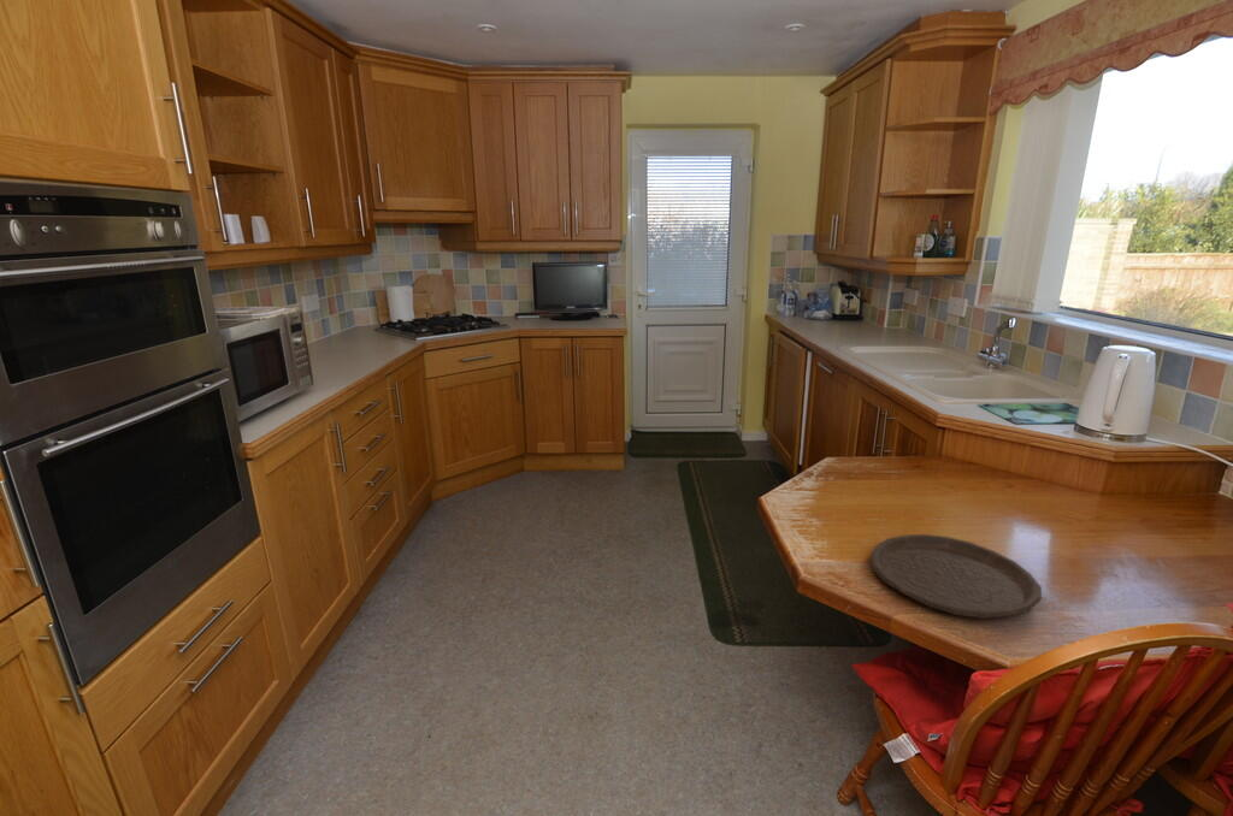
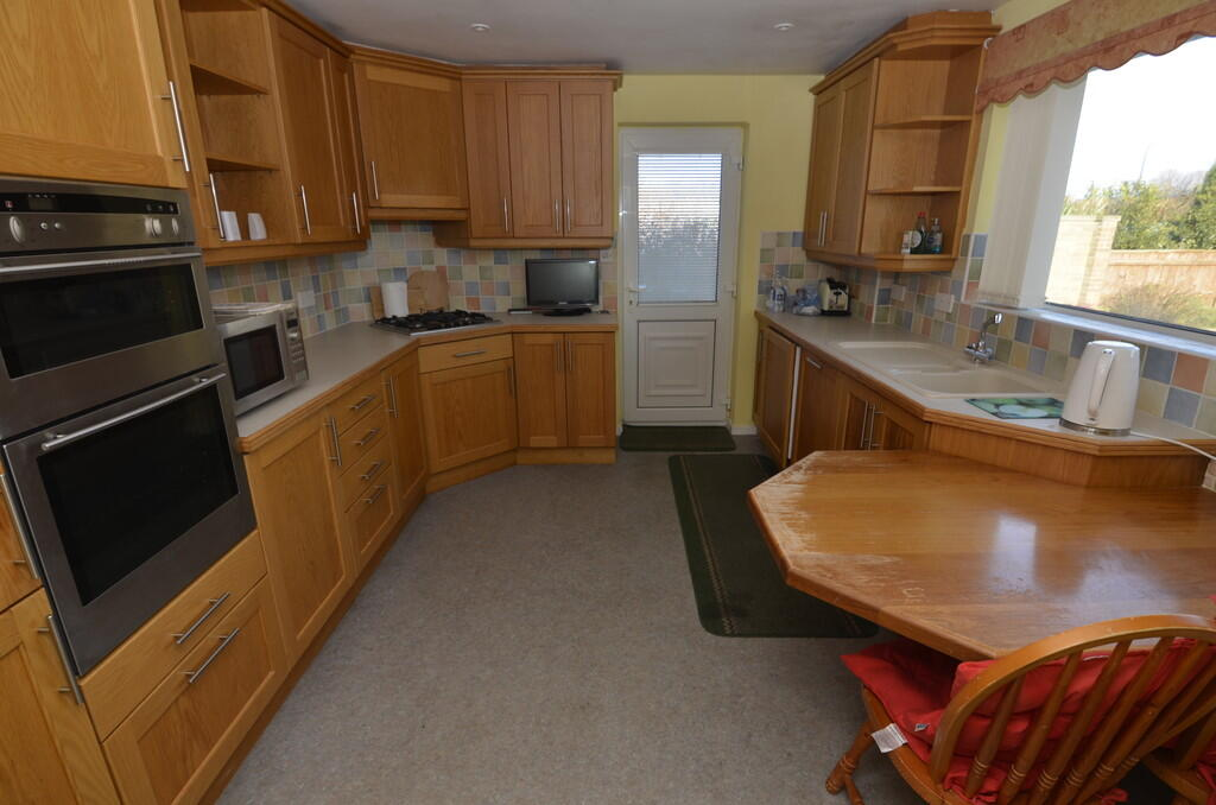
- plate [869,533,1043,620]
